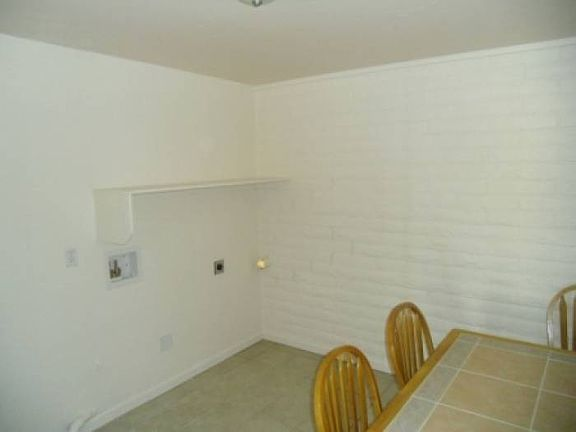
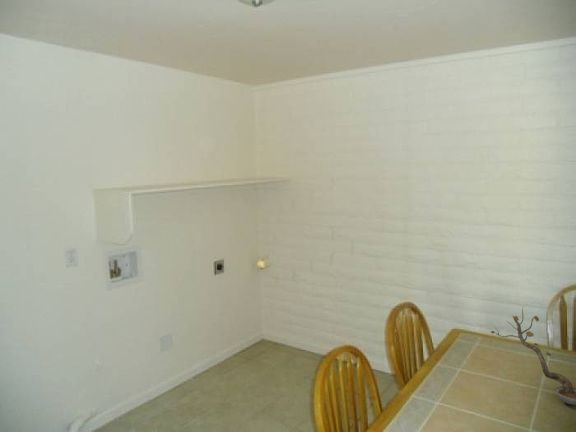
+ plant [490,305,576,406]
